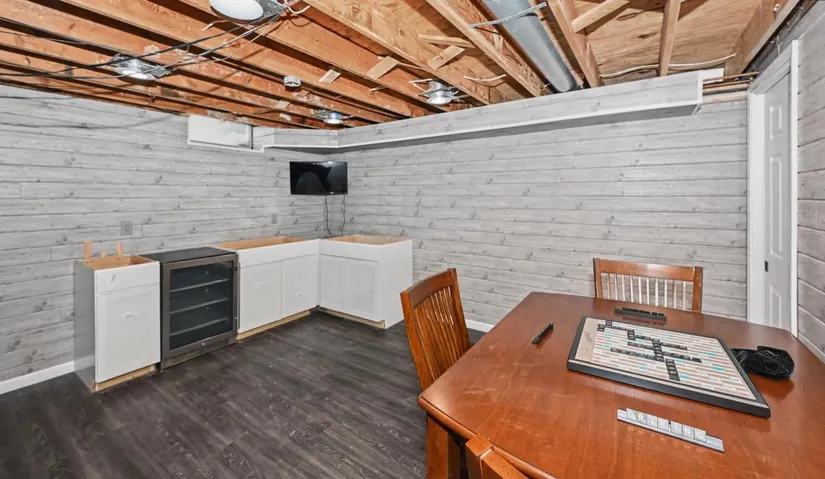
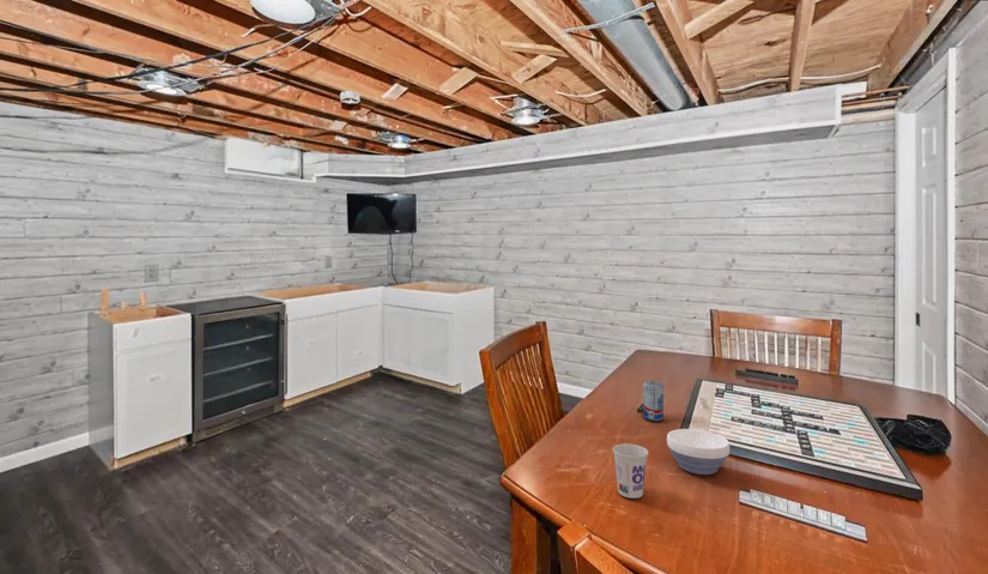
+ bowl [666,428,731,476]
+ beverage can [642,379,665,422]
+ cup [612,442,649,500]
